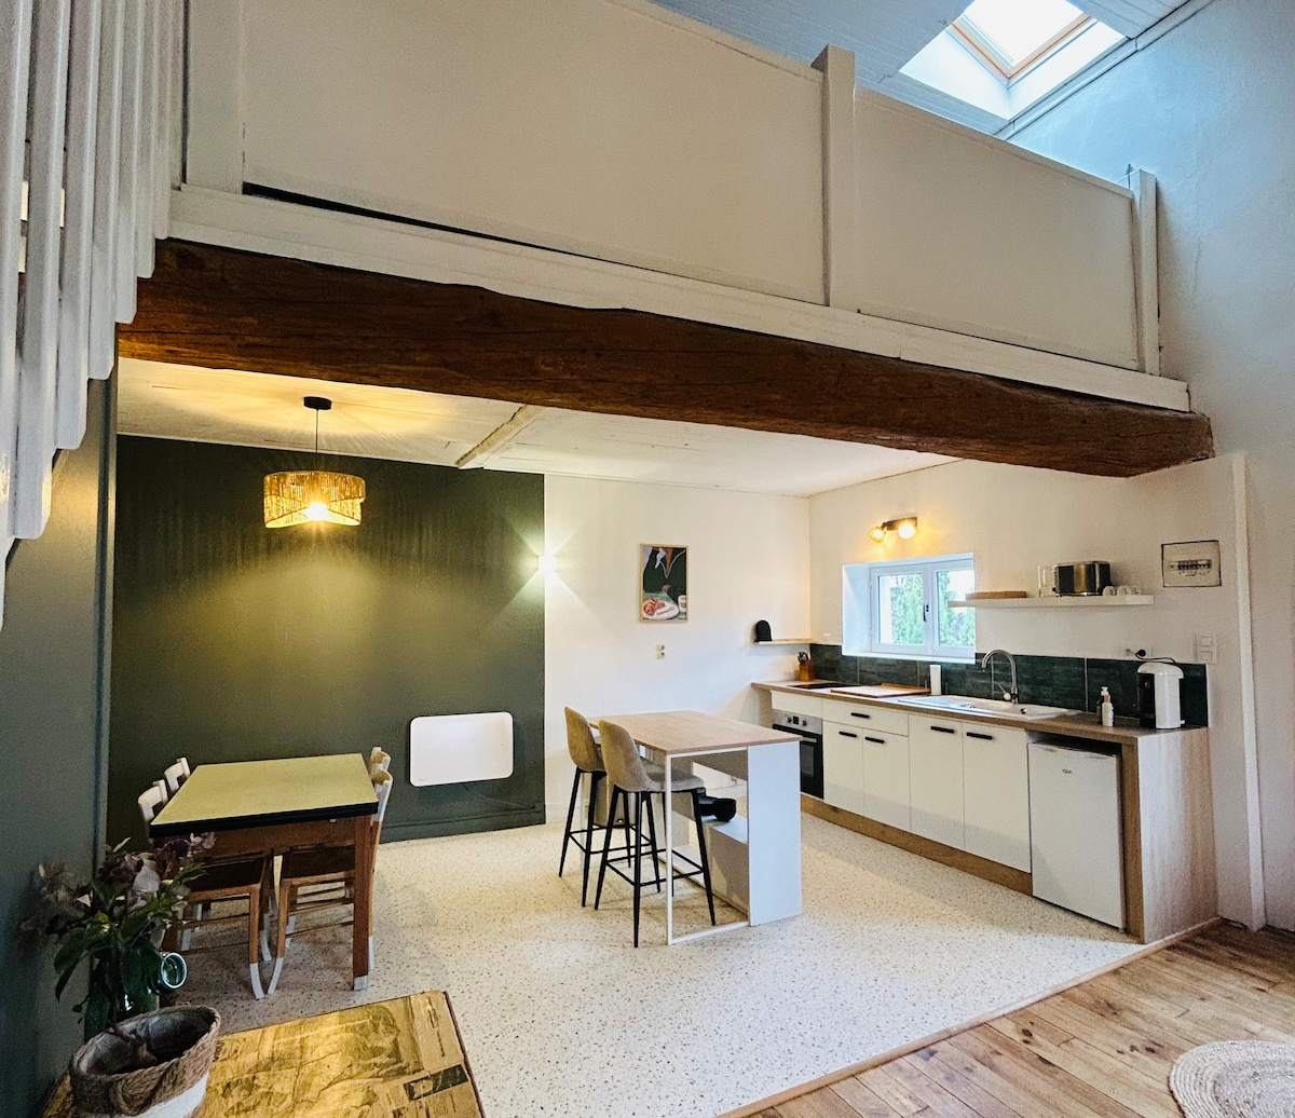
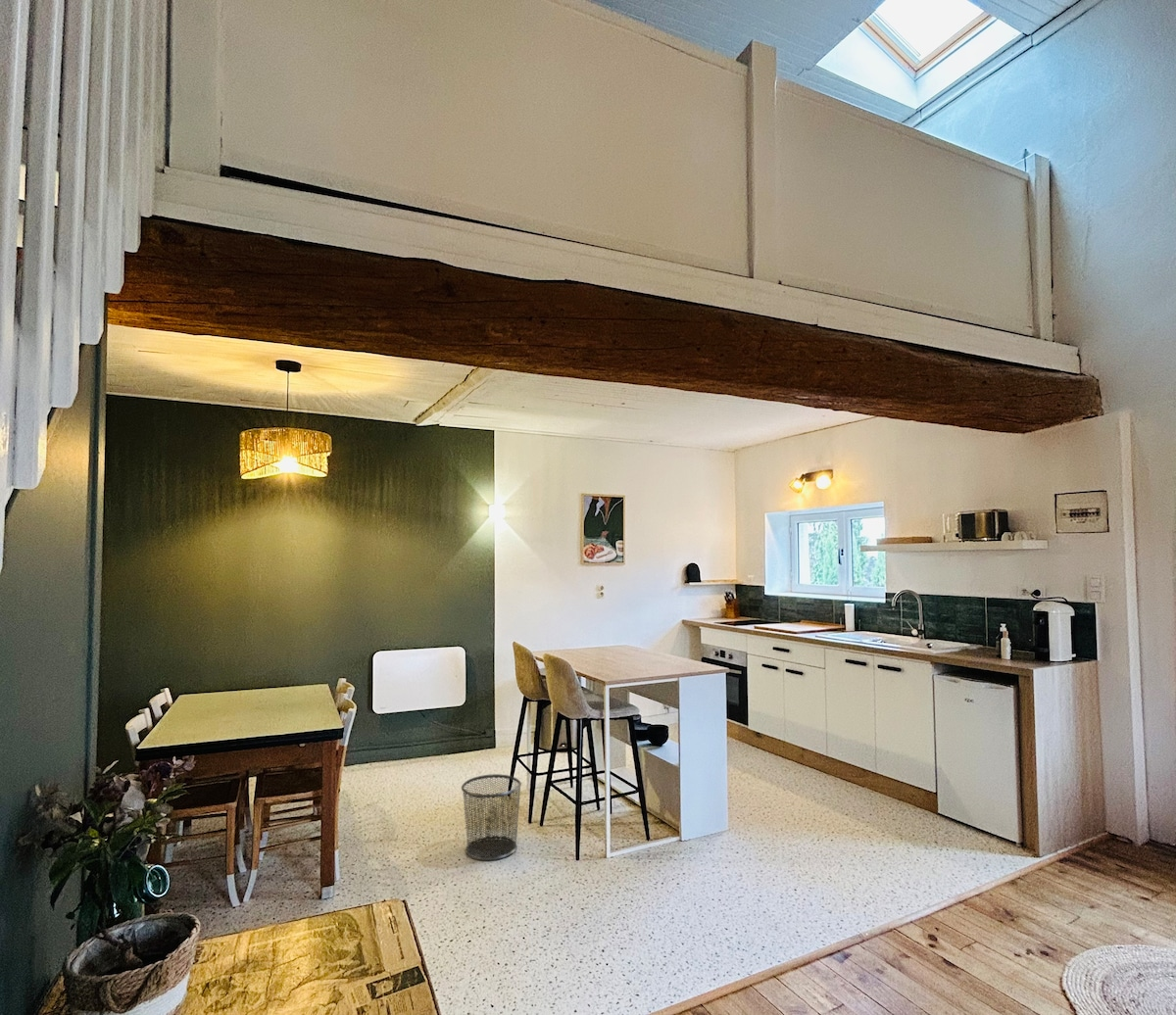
+ waste bin [461,773,522,861]
